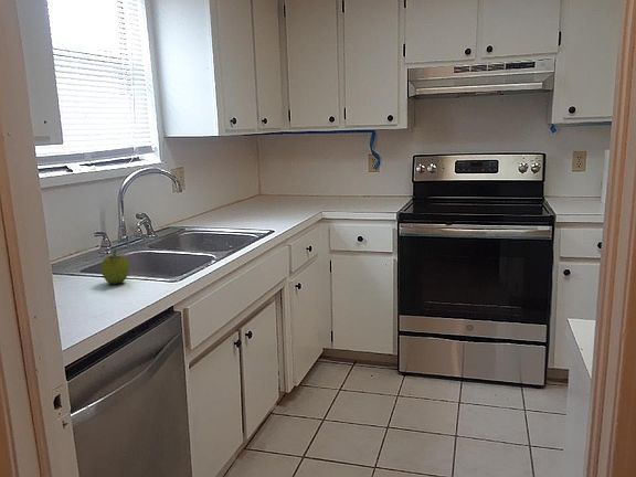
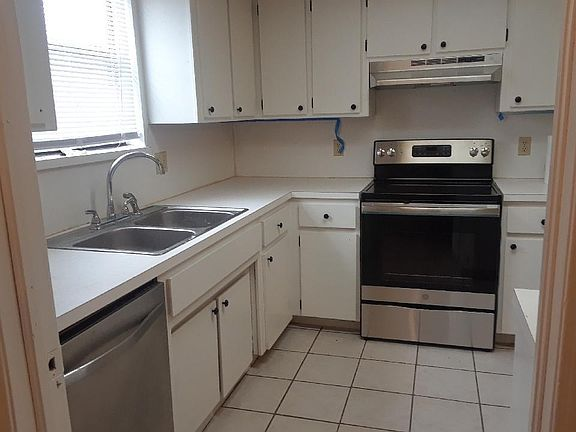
- fruit [100,251,130,285]
